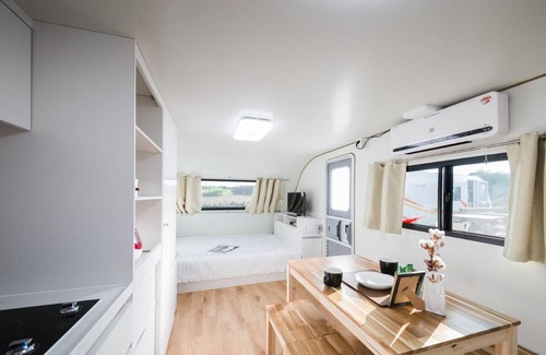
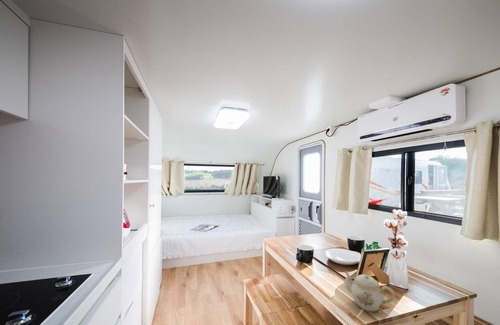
+ teapot [343,270,396,312]
